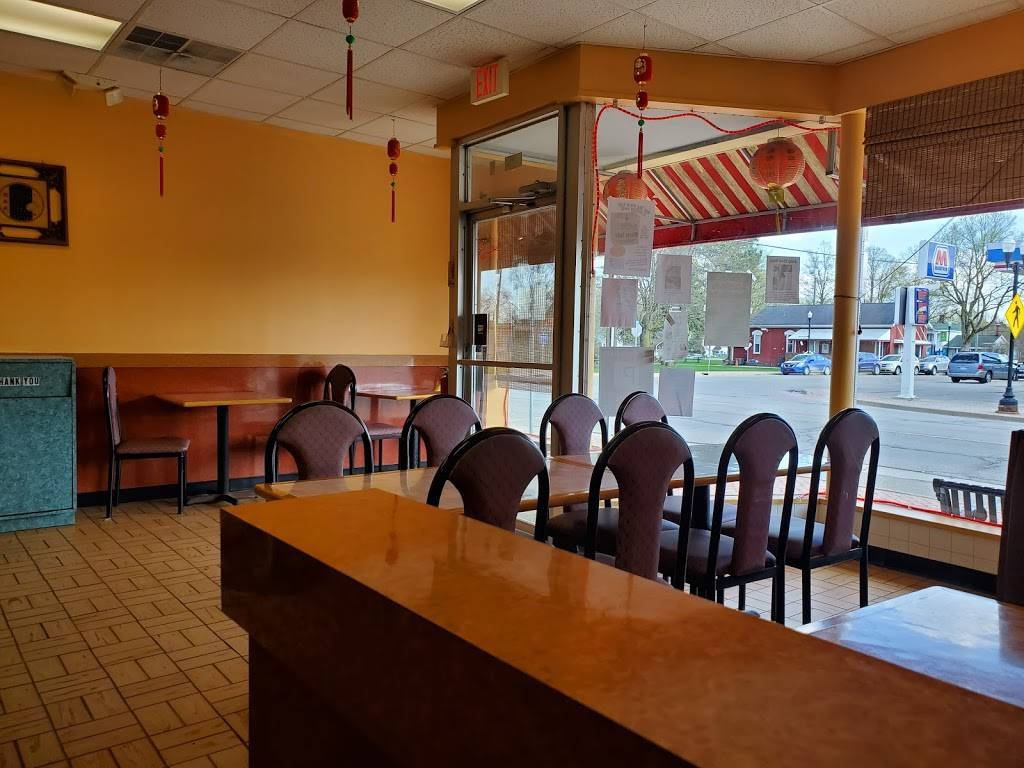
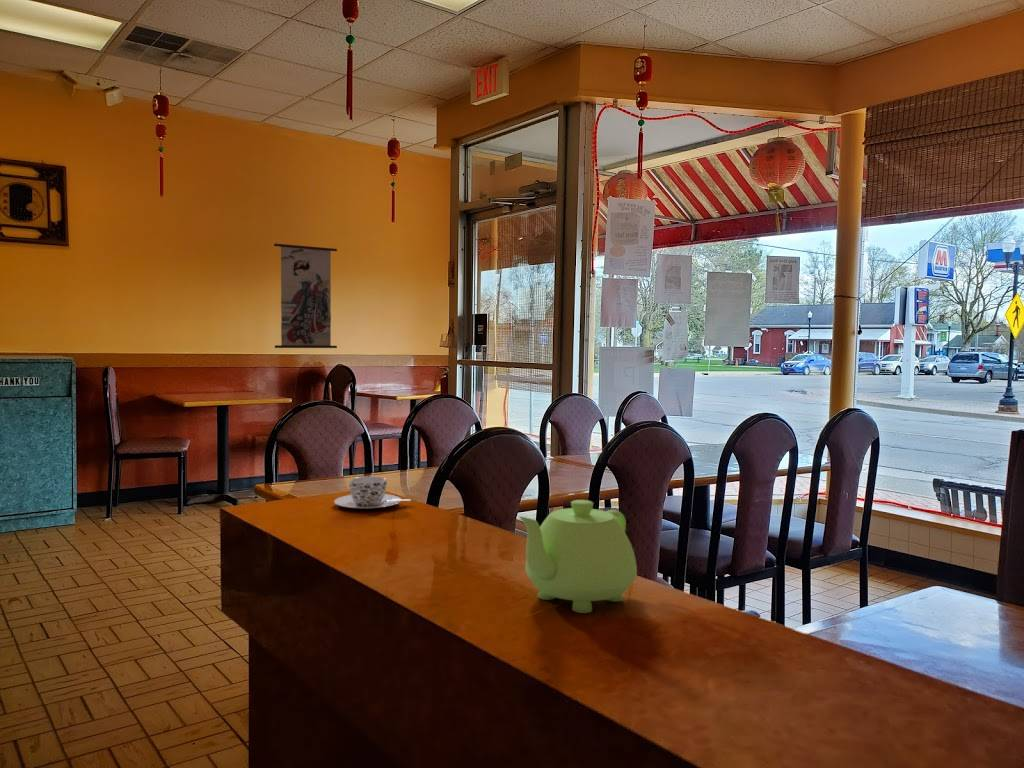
+ teapot [517,499,638,614]
+ teacup [333,475,412,509]
+ wall scroll [273,230,338,349]
